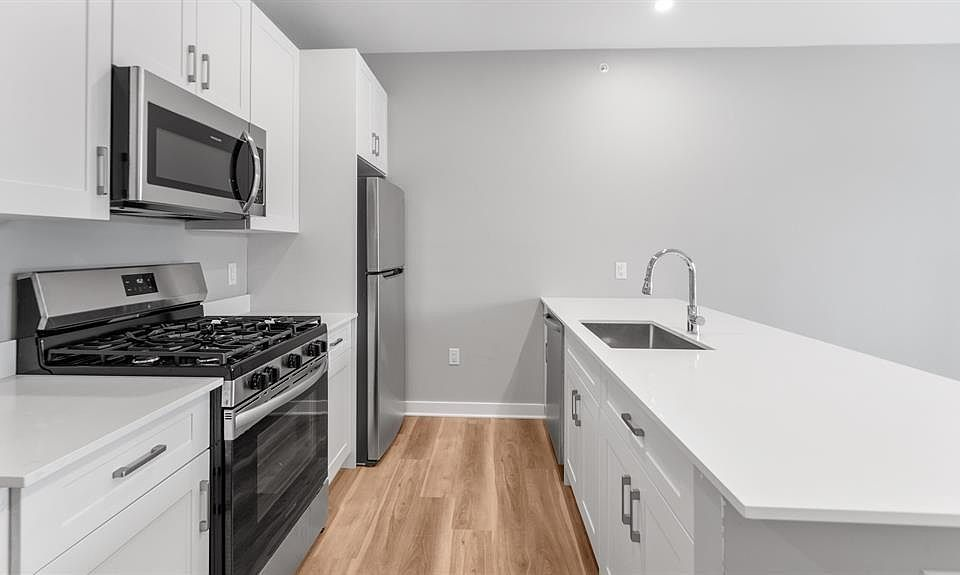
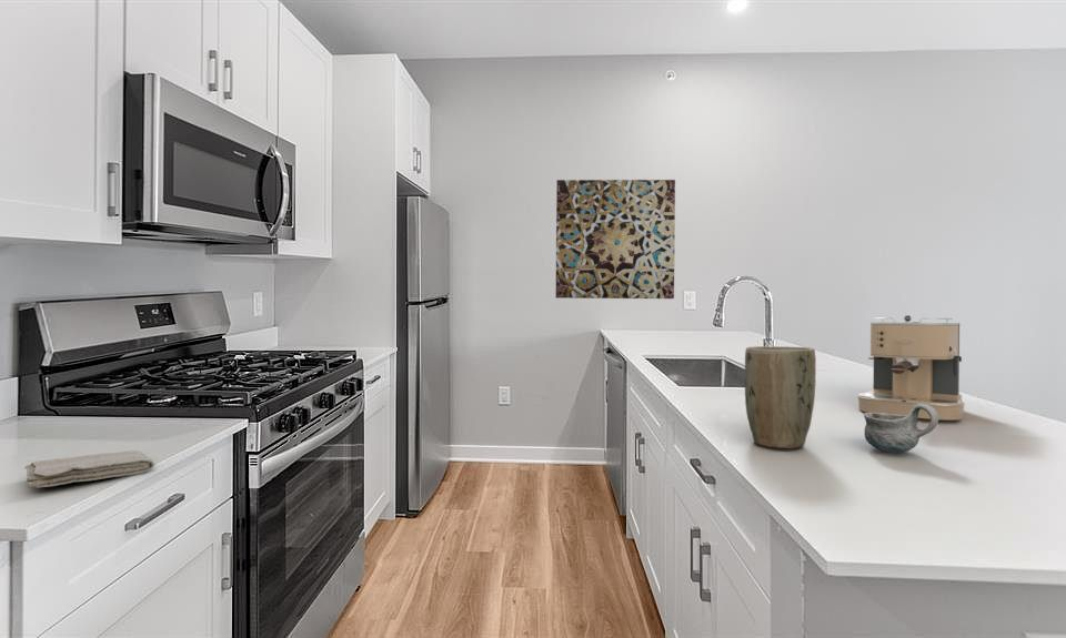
+ coffee maker [856,314,966,422]
+ washcloth [23,449,155,489]
+ plant pot [744,345,817,449]
+ mug [863,404,939,454]
+ wall art [554,179,676,300]
